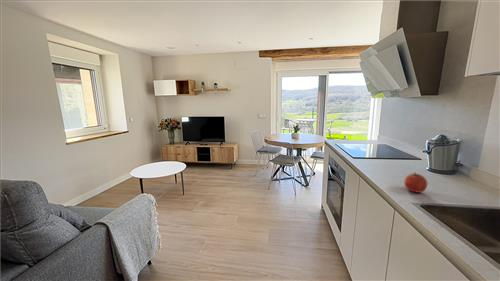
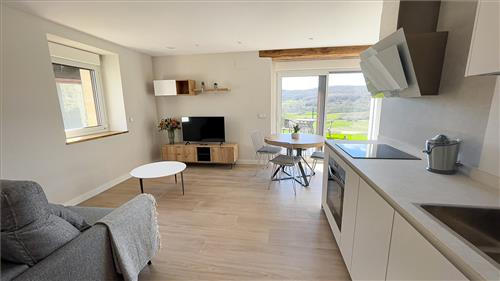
- apple [403,171,428,194]
